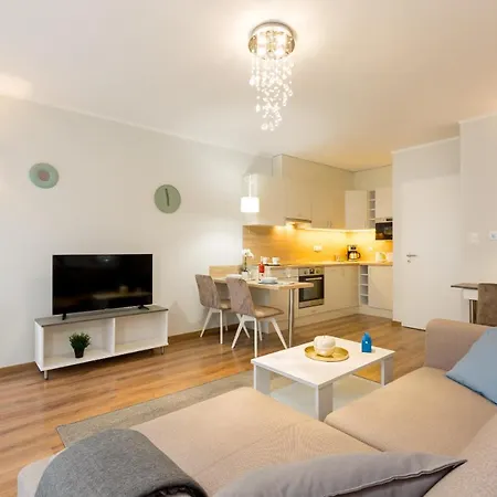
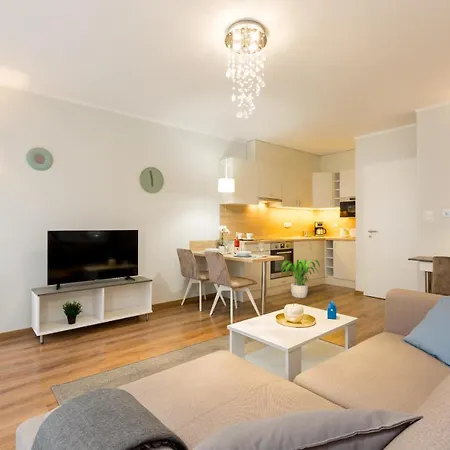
+ potted plant [280,258,321,299]
